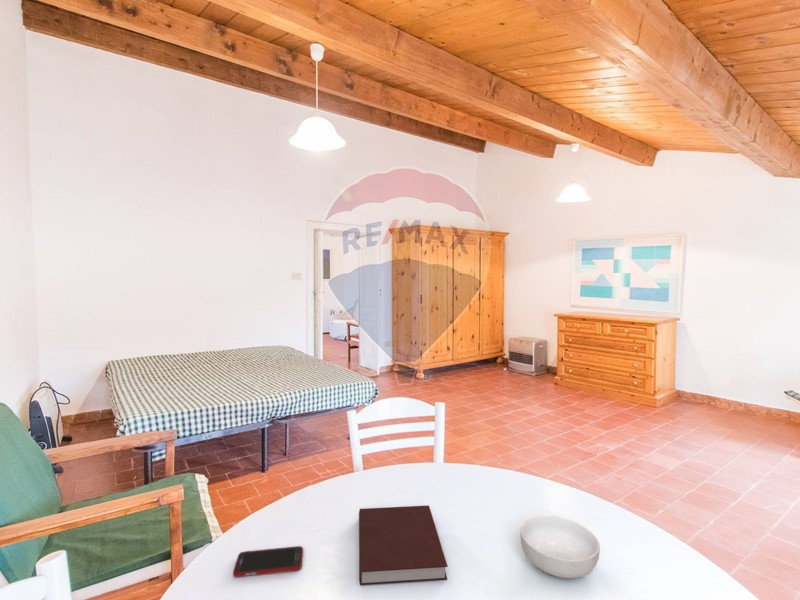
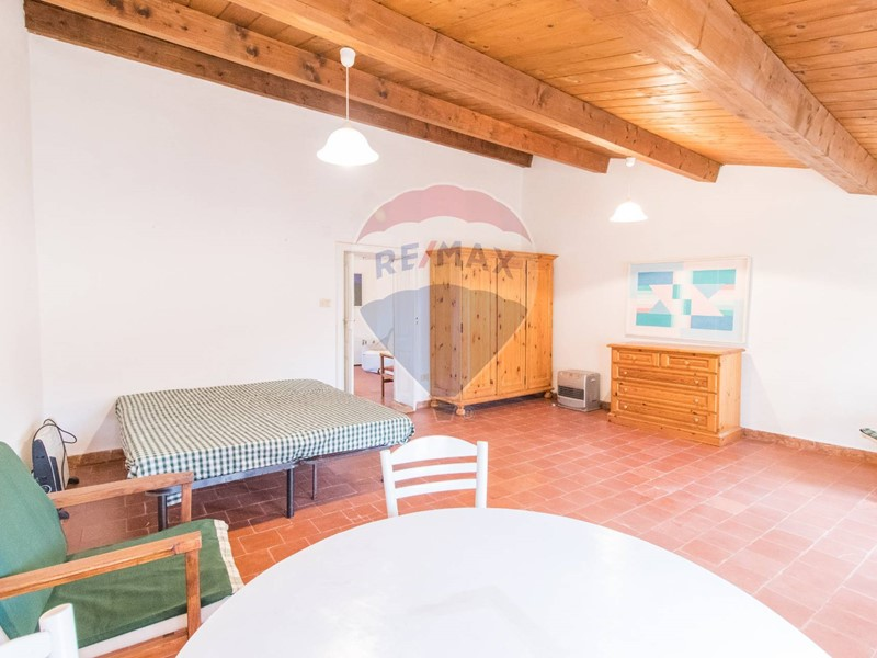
- notebook [358,504,449,586]
- cell phone [232,545,304,578]
- cereal bowl [520,515,601,579]
